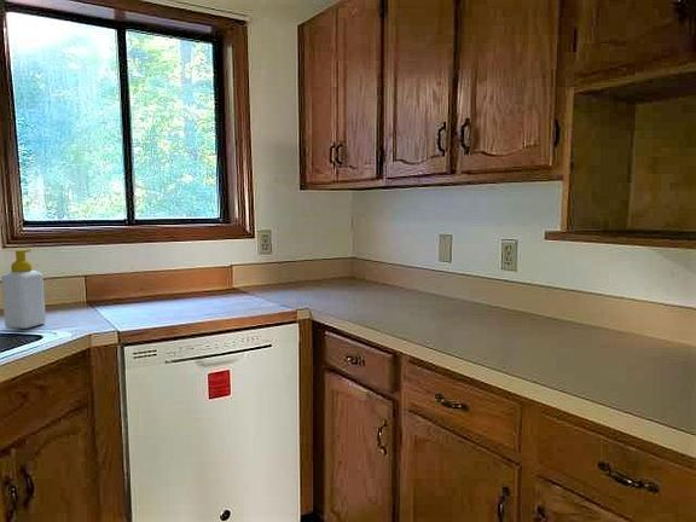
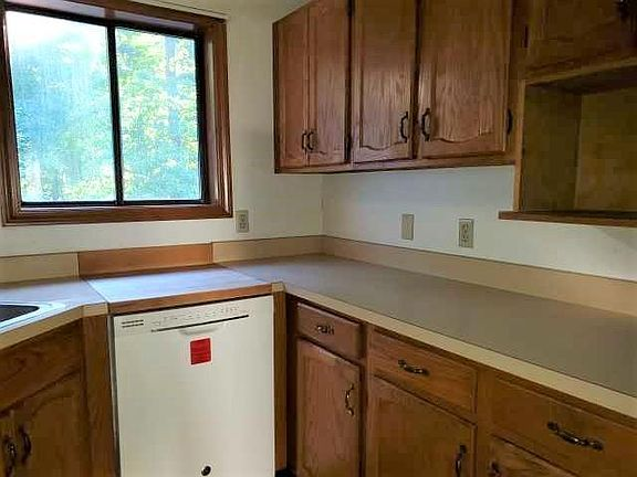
- soap bottle [0,248,47,330]
